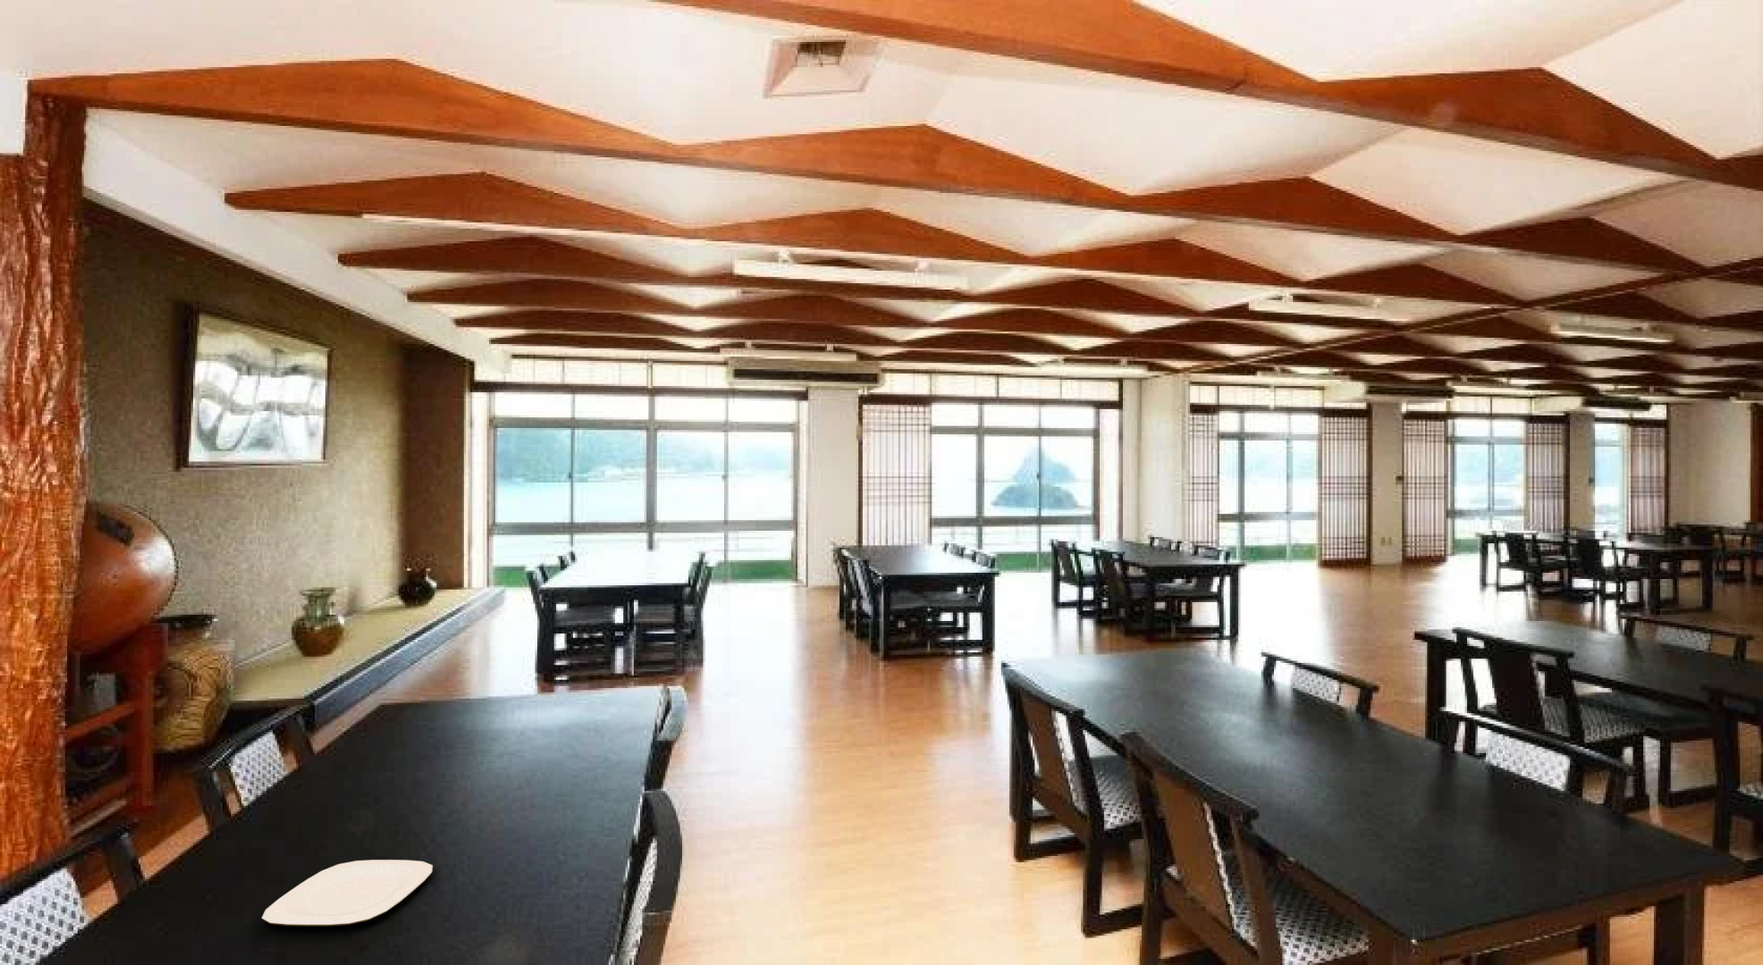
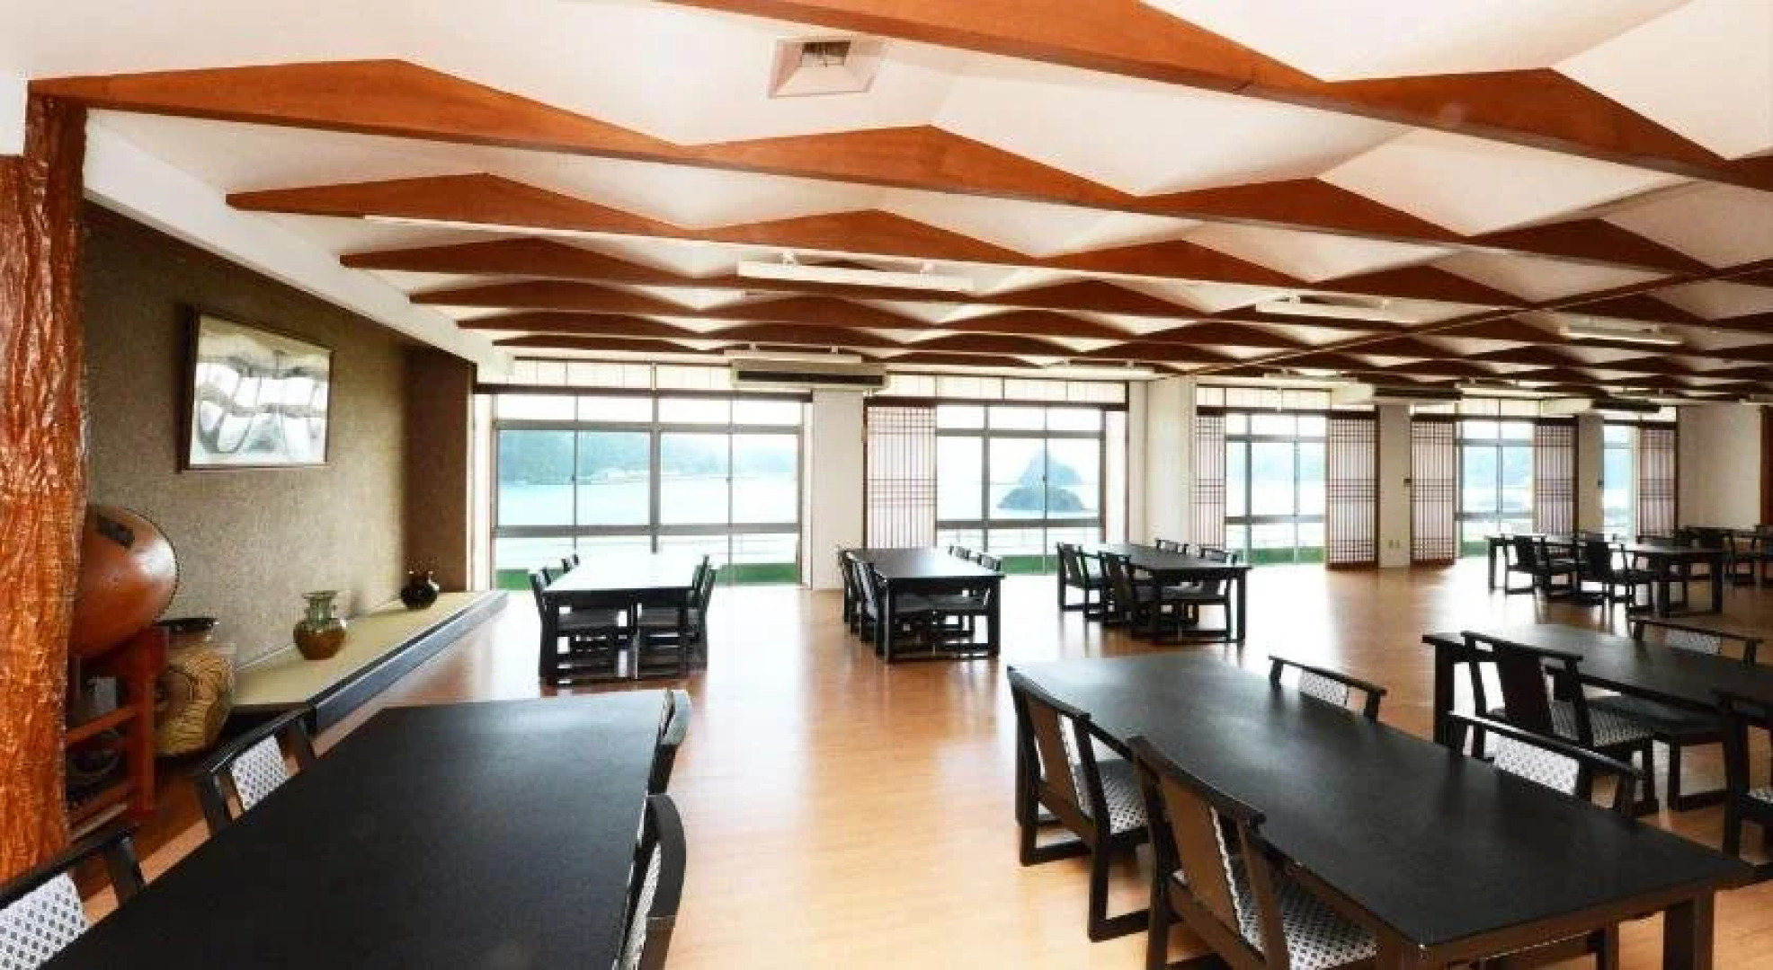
- plate [262,859,434,927]
